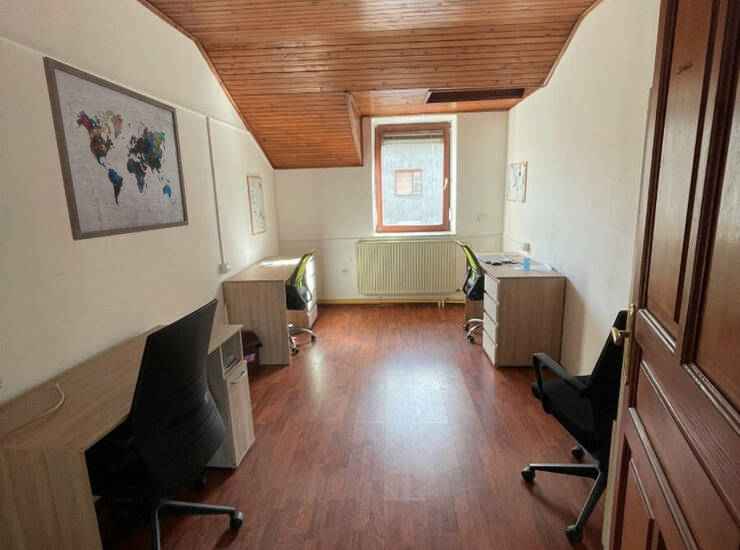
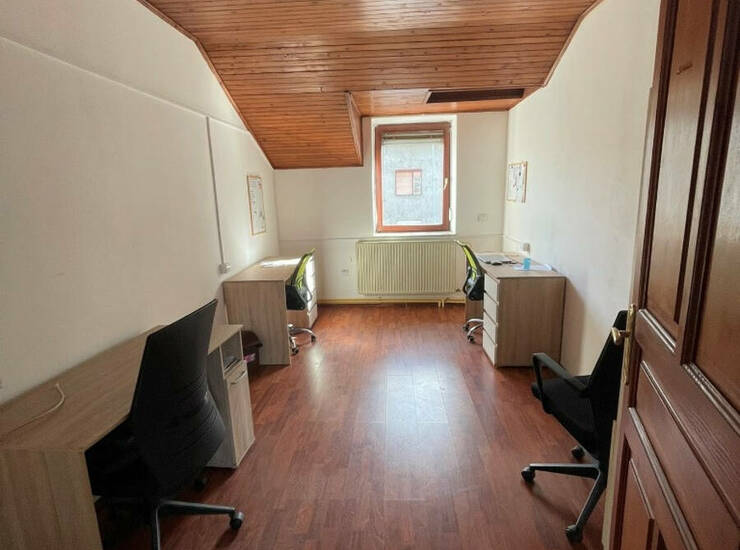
- wall art [41,56,190,241]
